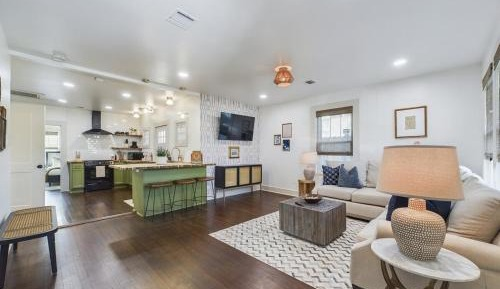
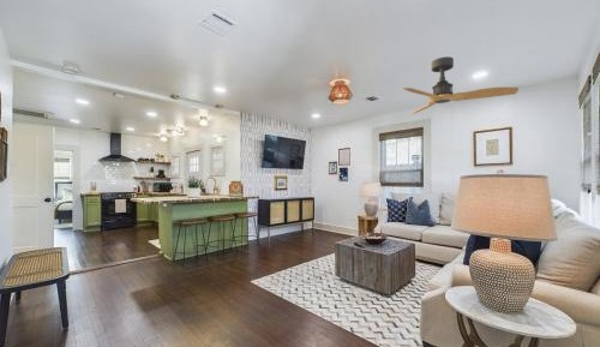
+ ceiling fan [401,55,520,115]
